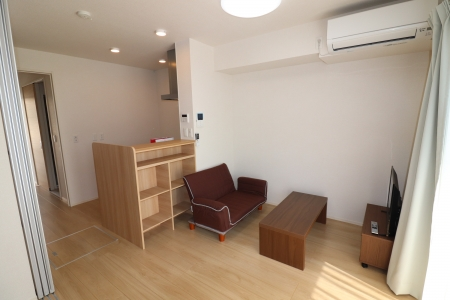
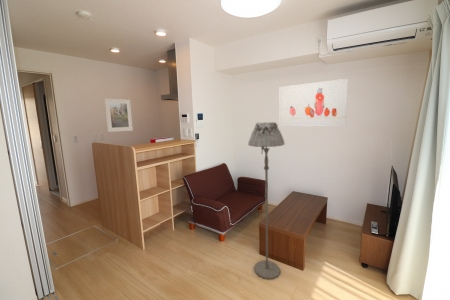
+ floor lamp [247,121,285,280]
+ wall art [278,77,349,128]
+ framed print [103,97,134,133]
